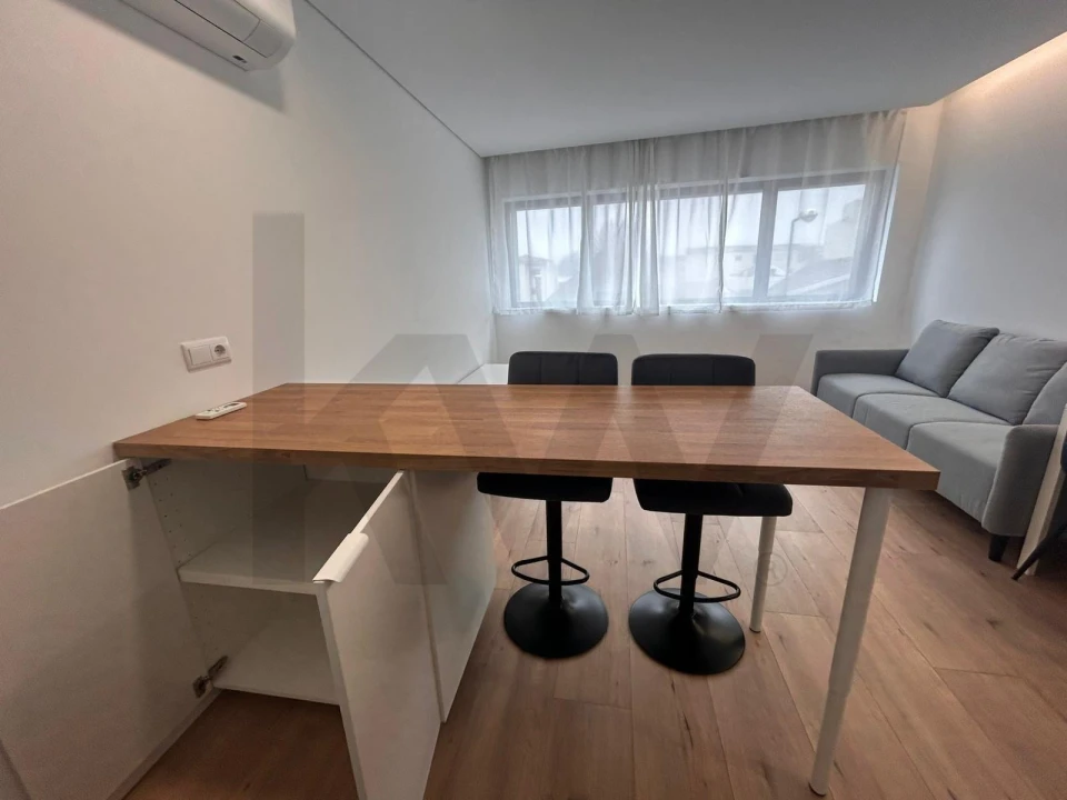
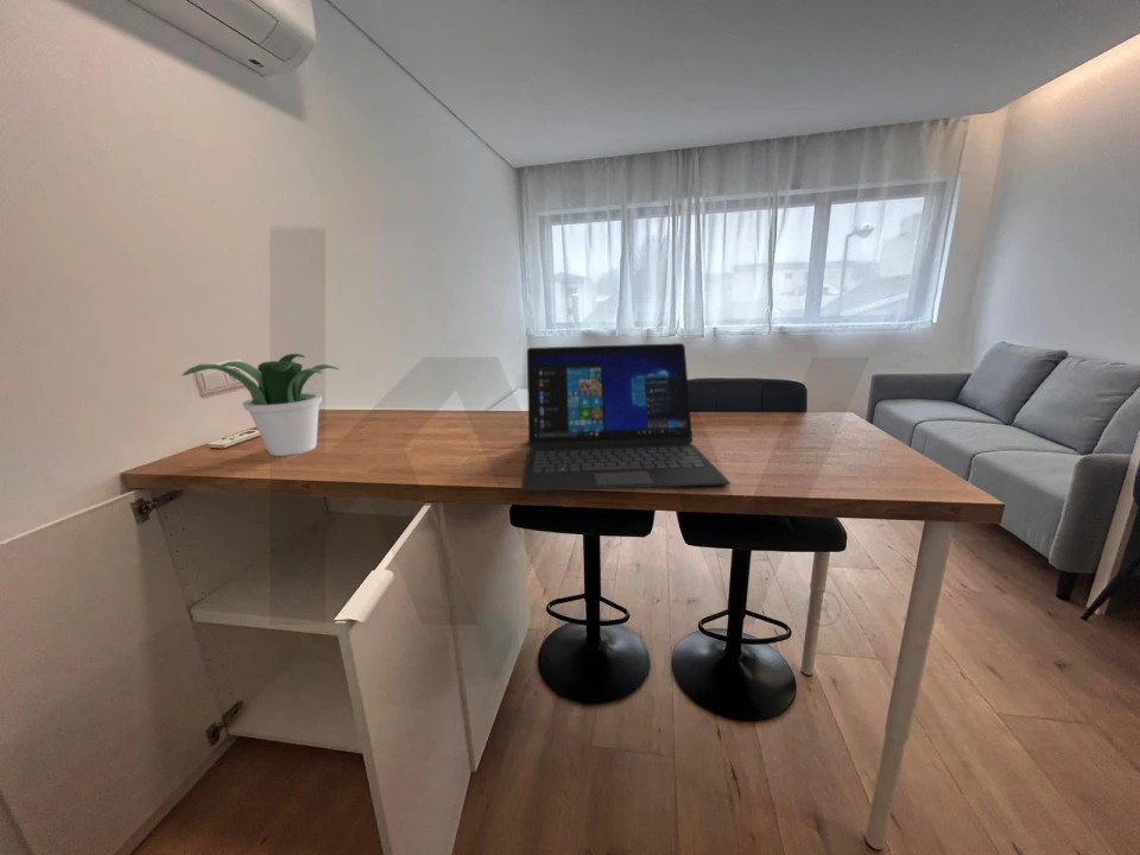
+ potted plant [182,353,341,457]
+ laptop [520,342,732,493]
